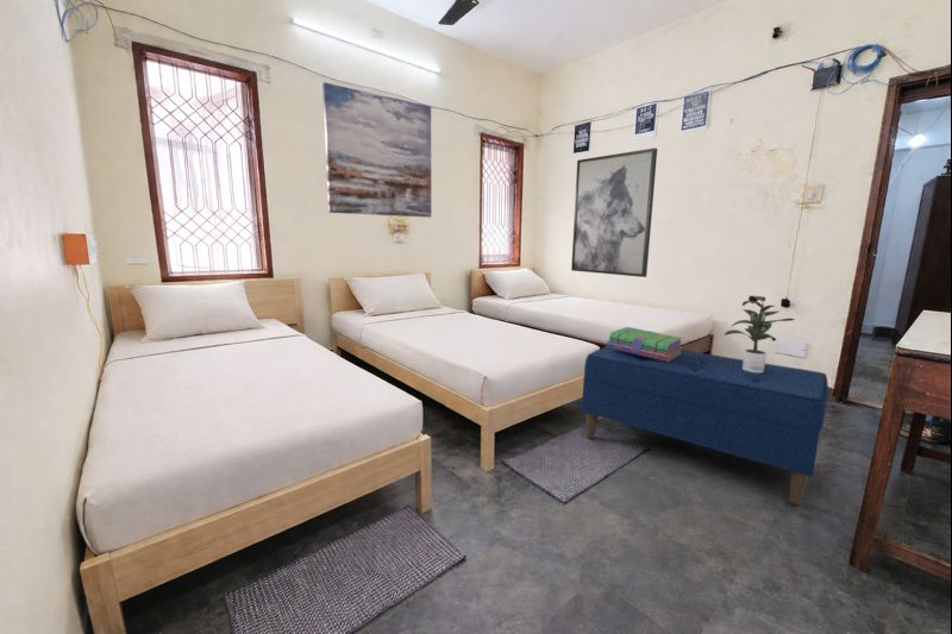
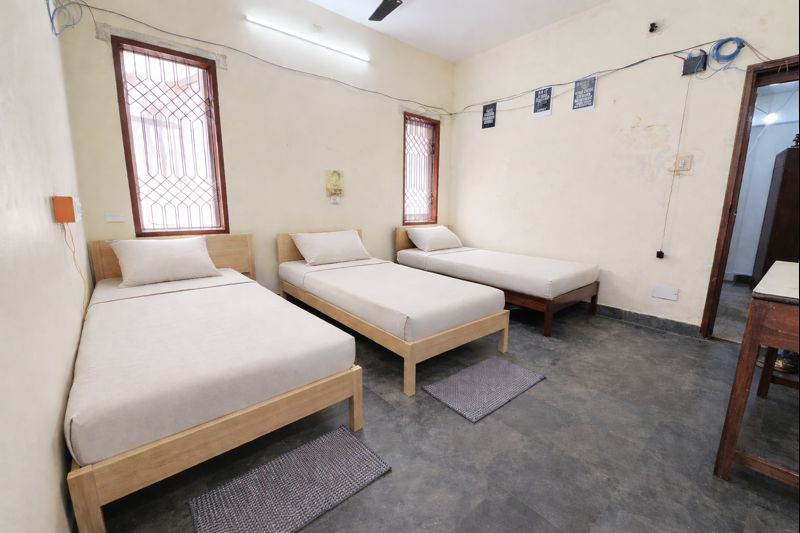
- bench [581,345,829,507]
- stack of books [605,326,683,362]
- wall art [570,147,658,278]
- potted plant [724,295,795,372]
- wall art [321,81,432,219]
